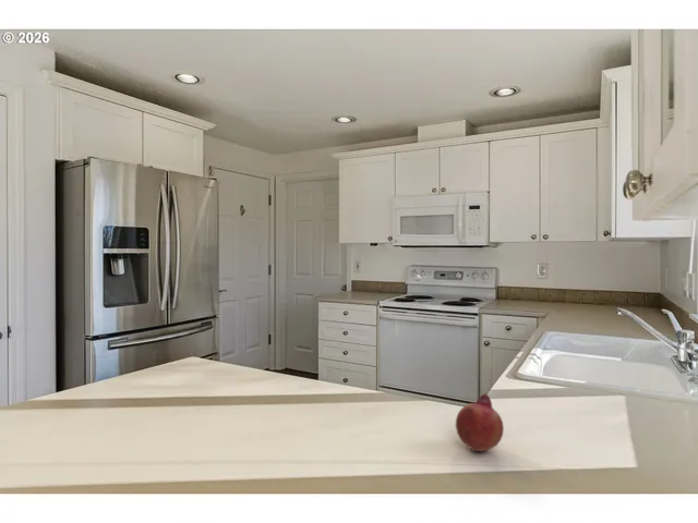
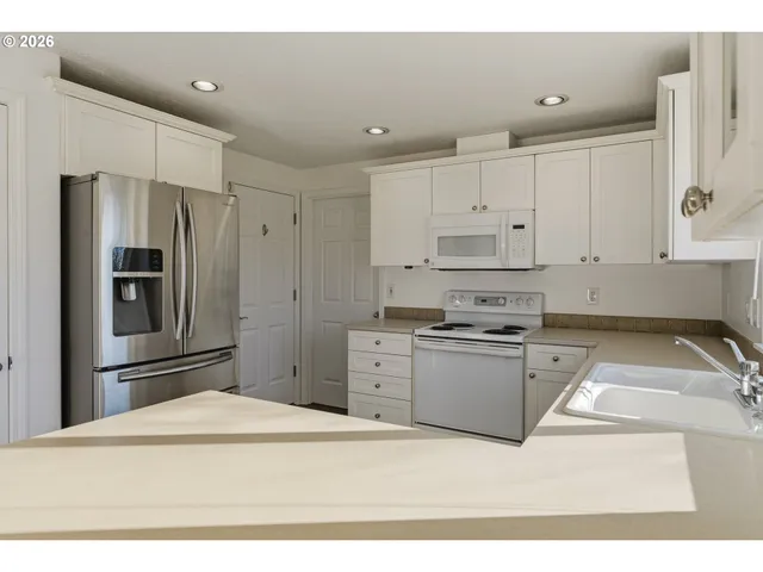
- fruit [455,393,505,453]
